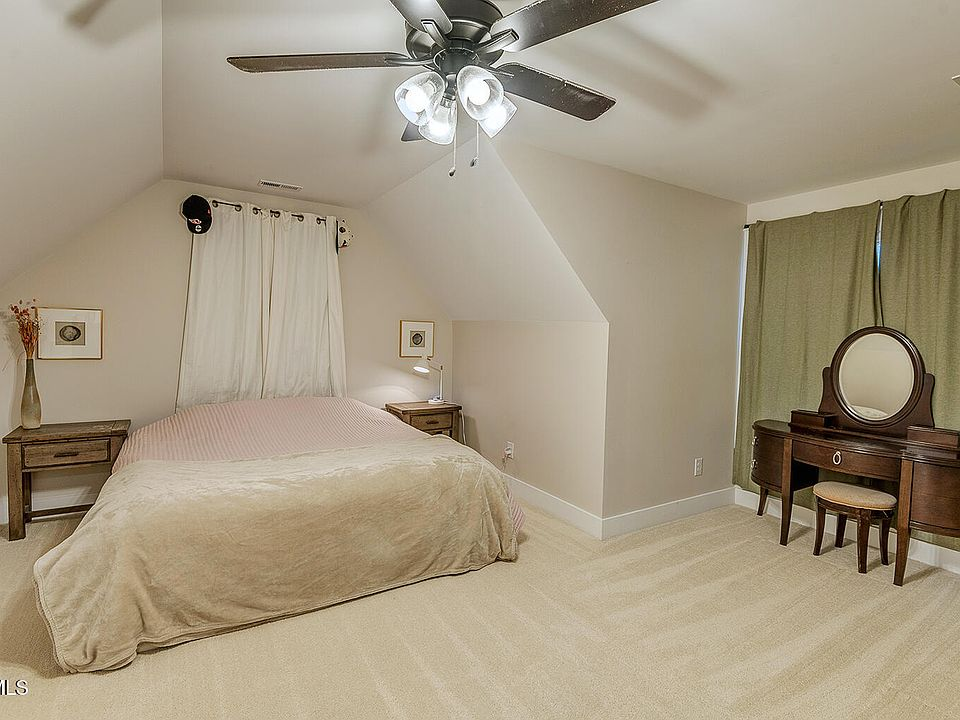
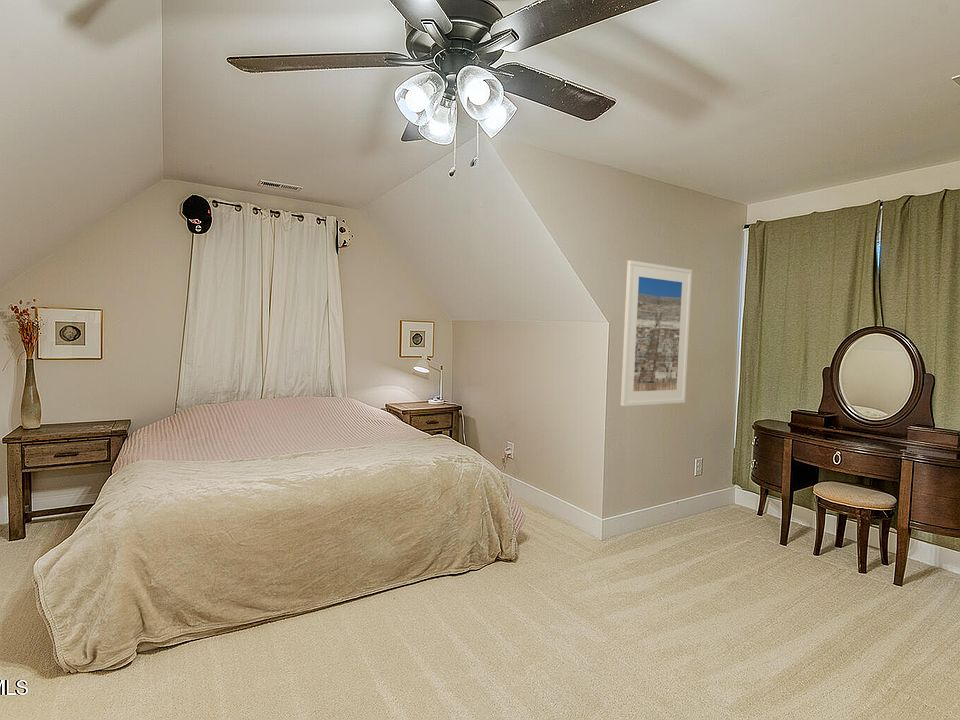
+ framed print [620,259,693,407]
